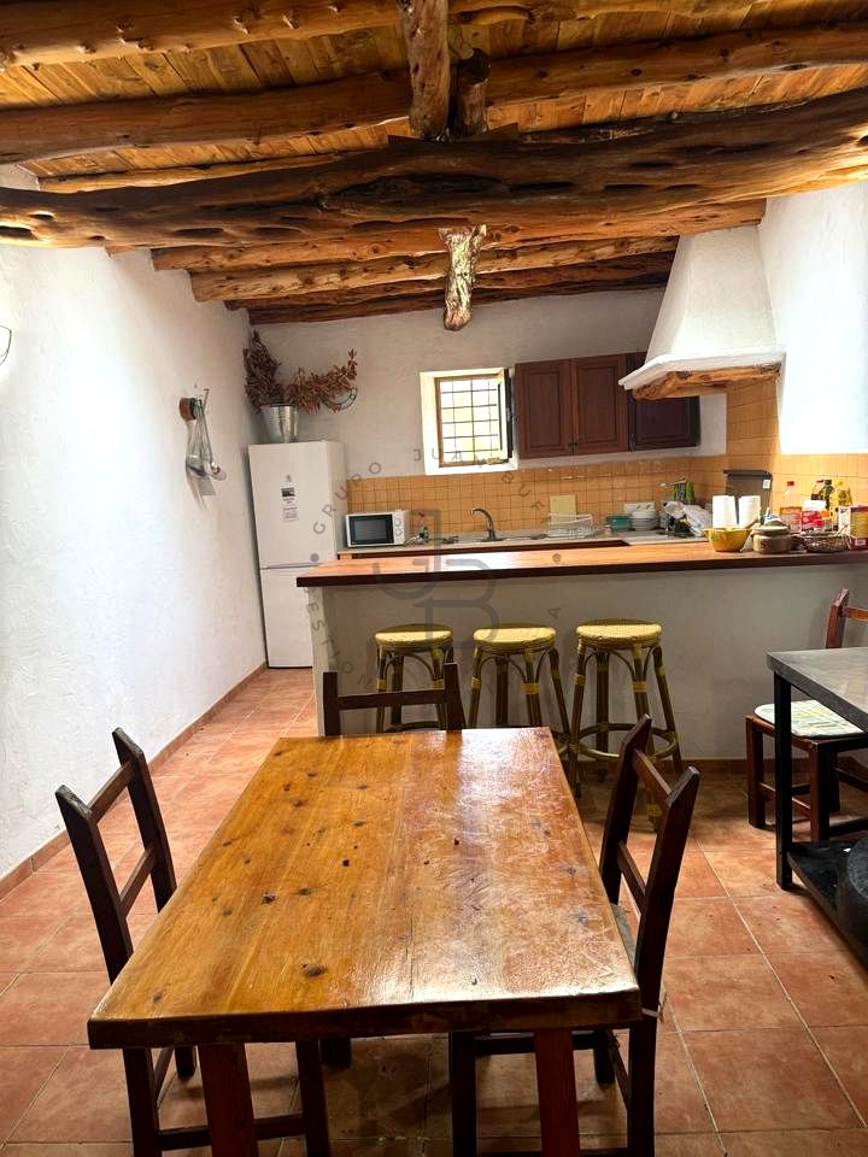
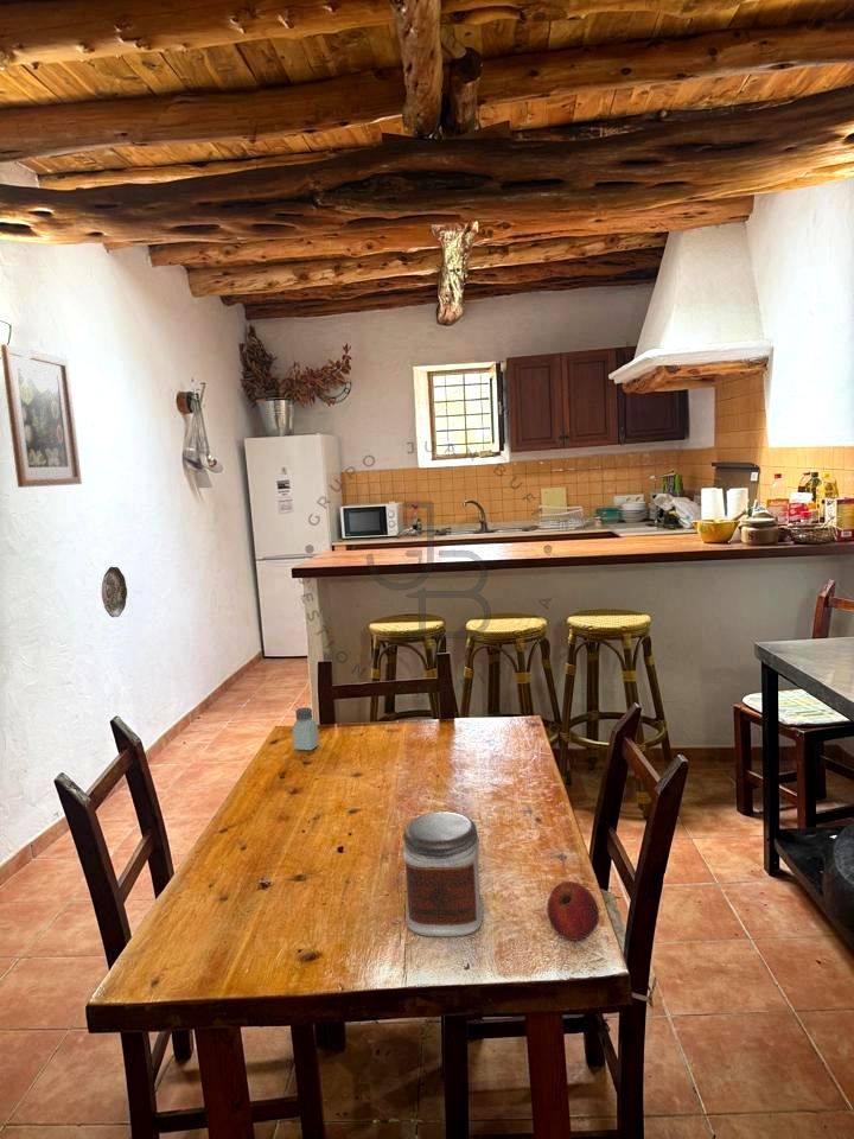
+ jar [401,810,484,938]
+ wall art [0,343,83,489]
+ decorative plate [101,566,128,618]
+ saltshaker [292,706,320,751]
+ apple [546,880,600,942]
